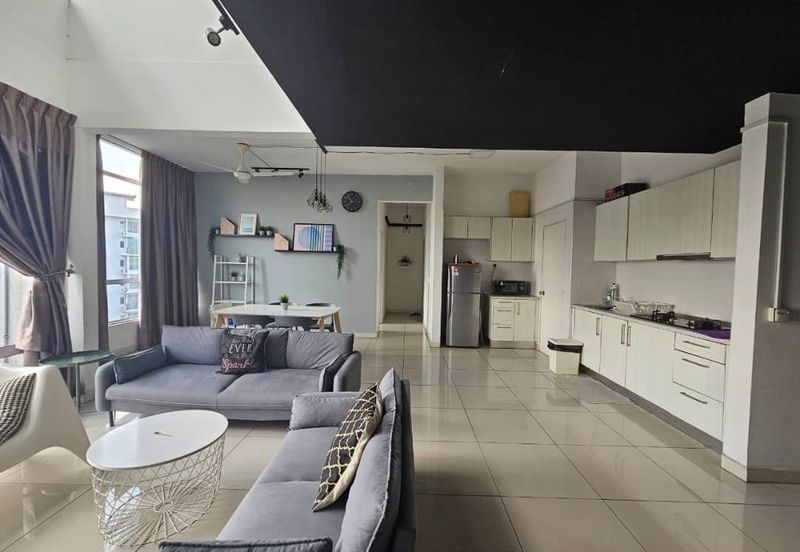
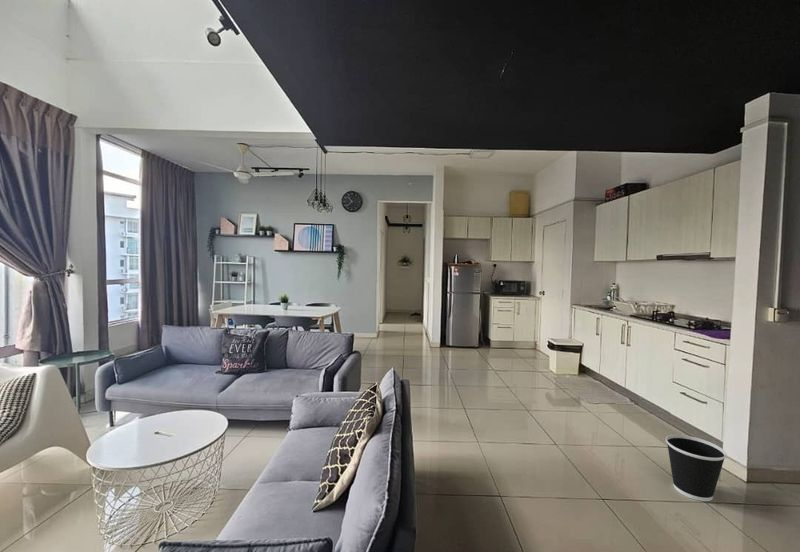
+ wastebasket [665,434,728,502]
